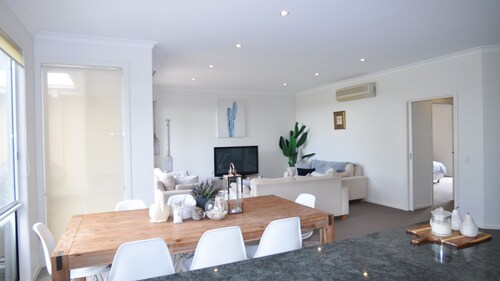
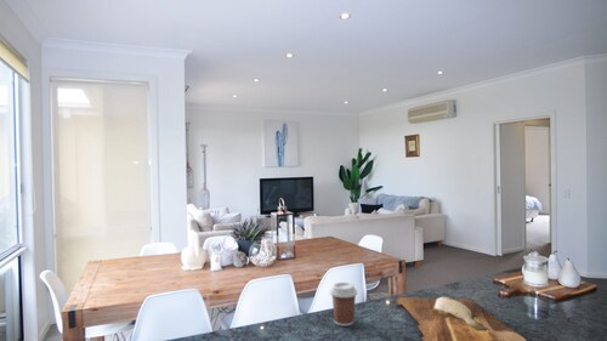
+ coffee cup [329,282,358,326]
+ cutting board [395,296,528,341]
